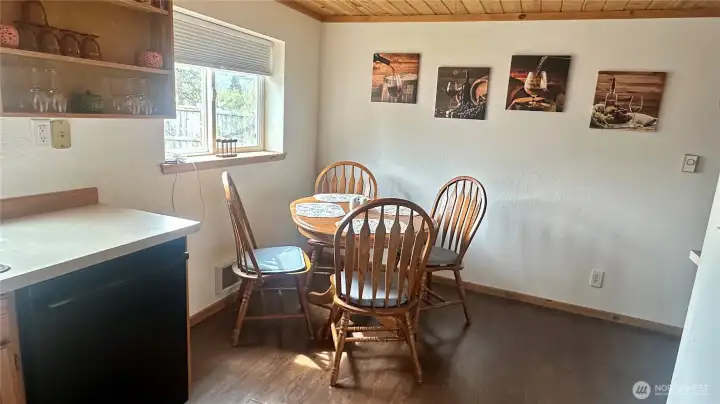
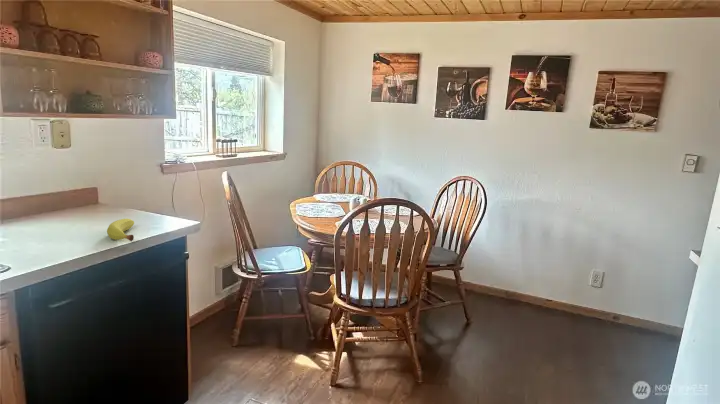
+ fruit [106,217,135,242]
